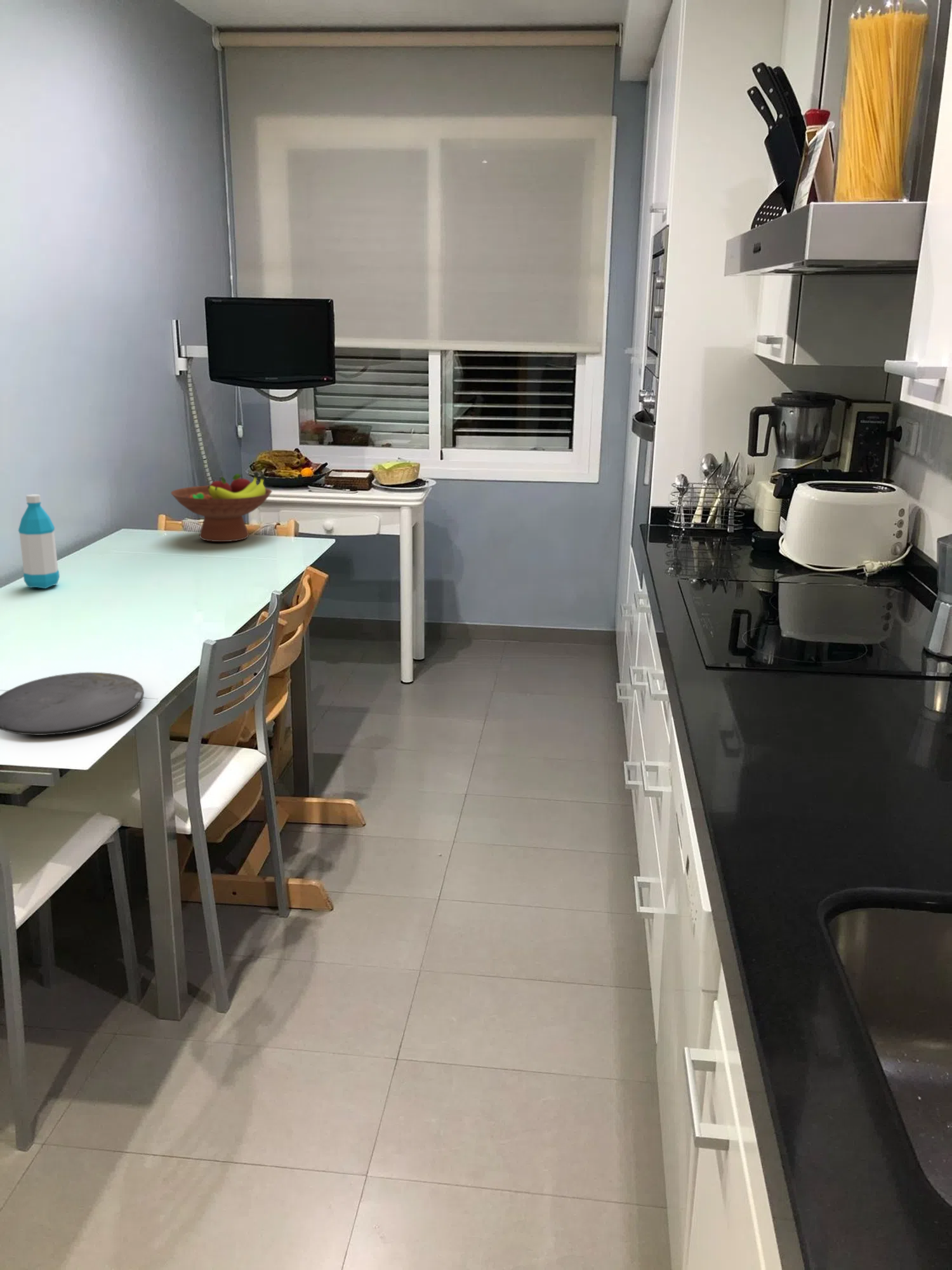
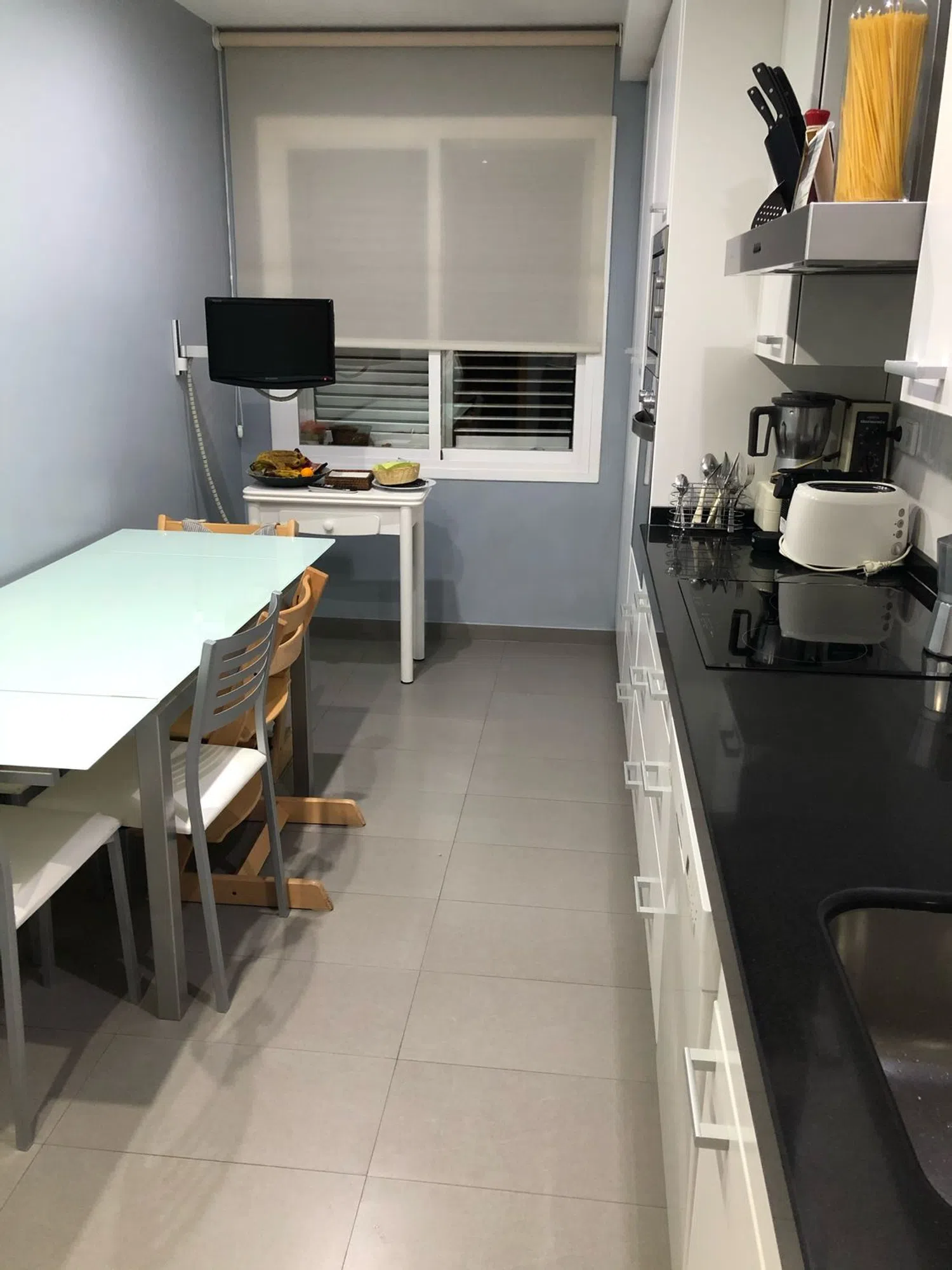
- plate [0,672,145,736]
- fruit bowl [170,471,273,542]
- water bottle [18,493,60,589]
